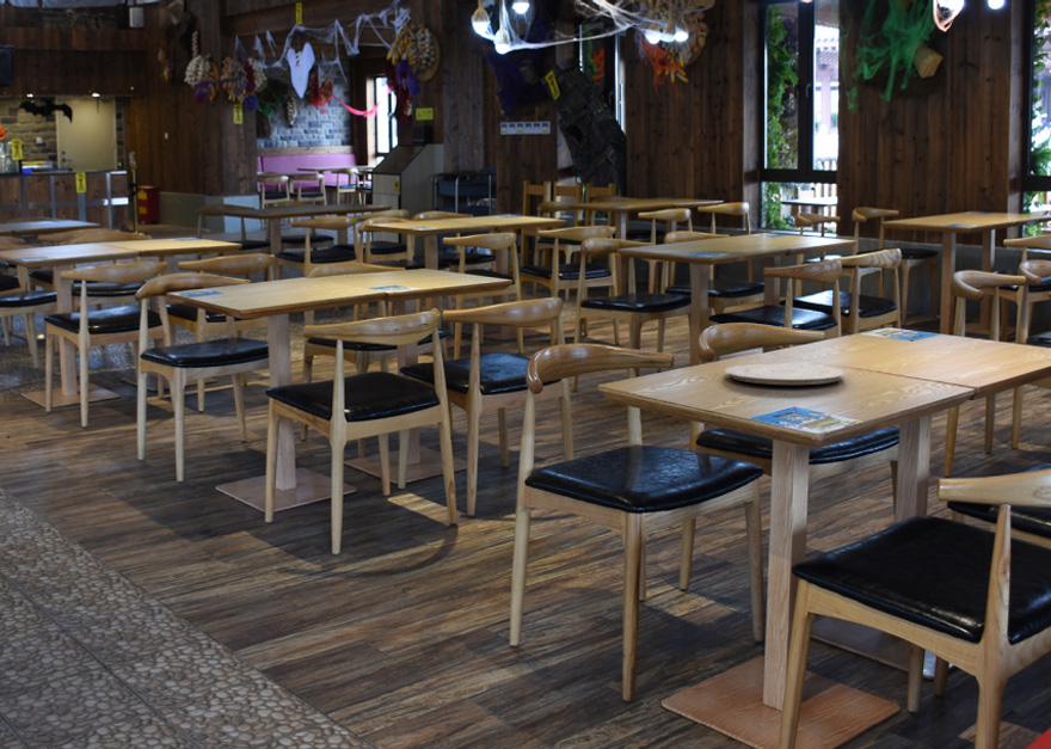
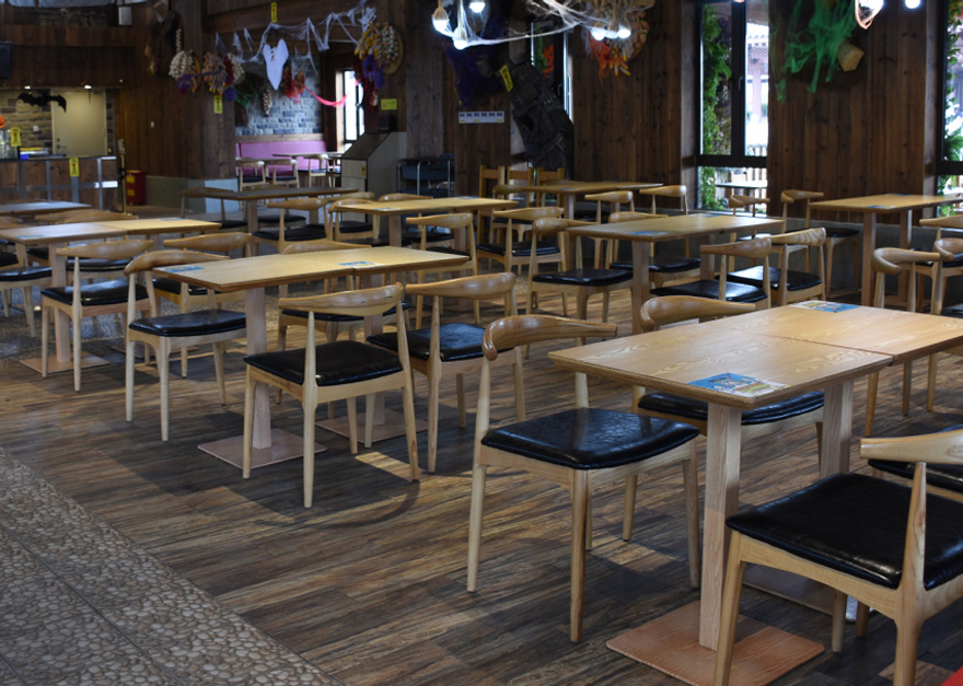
- plate [724,363,847,386]
